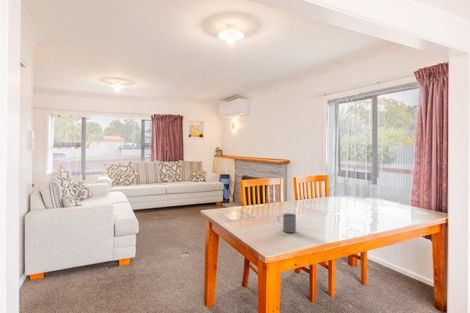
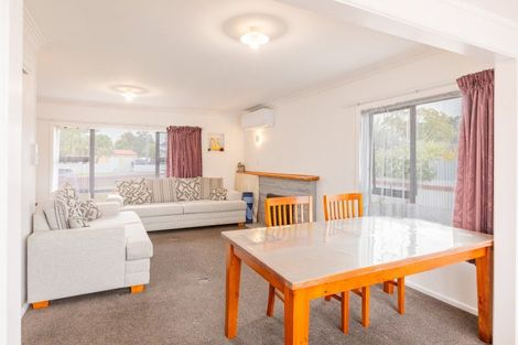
- mug [276,212,297,234]
